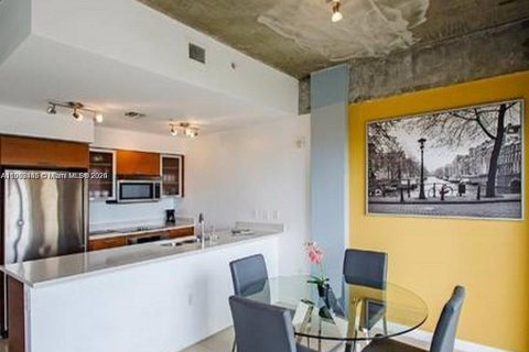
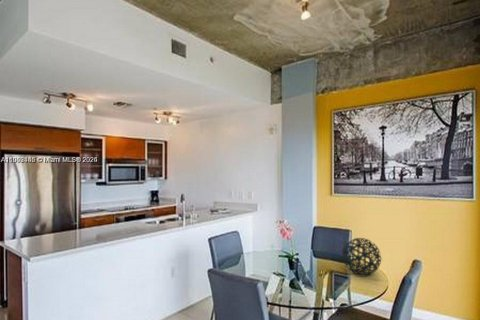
+ decorative orb [342,237,382,277]
